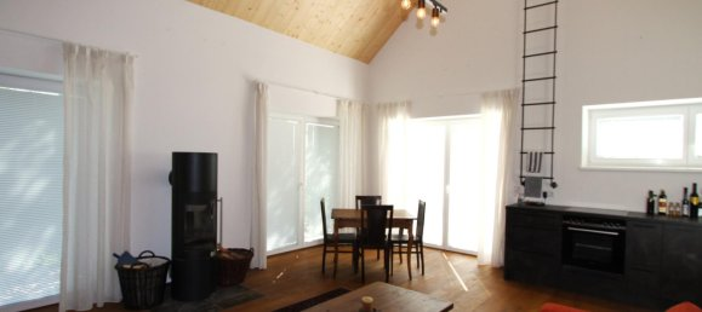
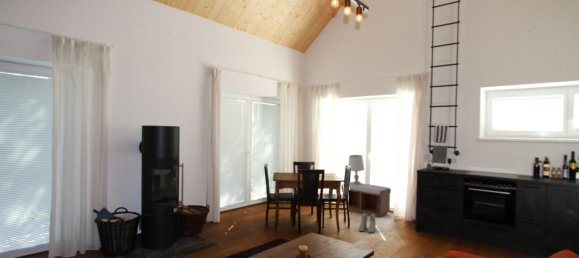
+ bench [340,181,392,219]
+ boots [358,213,377,234]
+ lamp [347,154,365,185]
